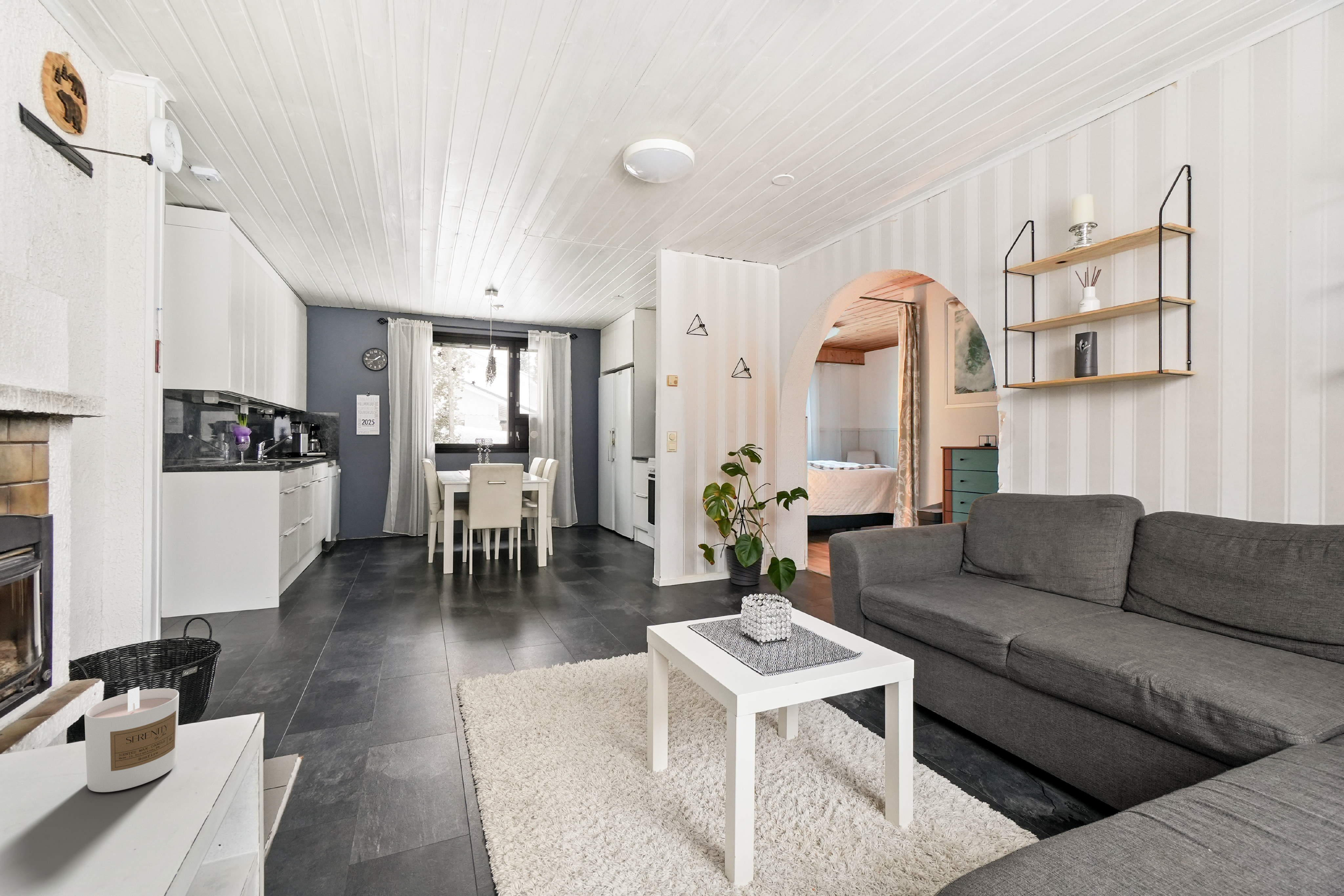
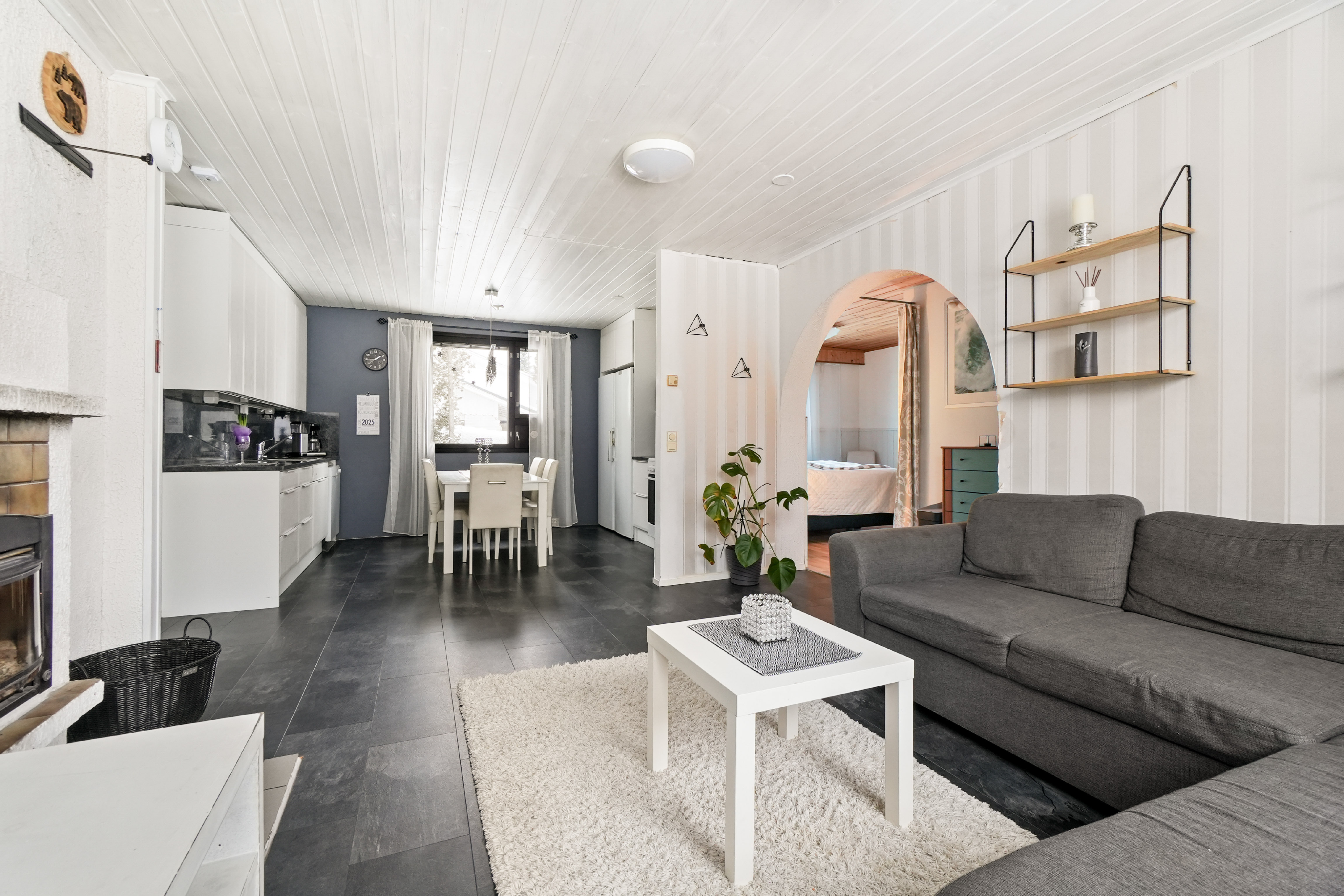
- candle [84,686,179,793]
